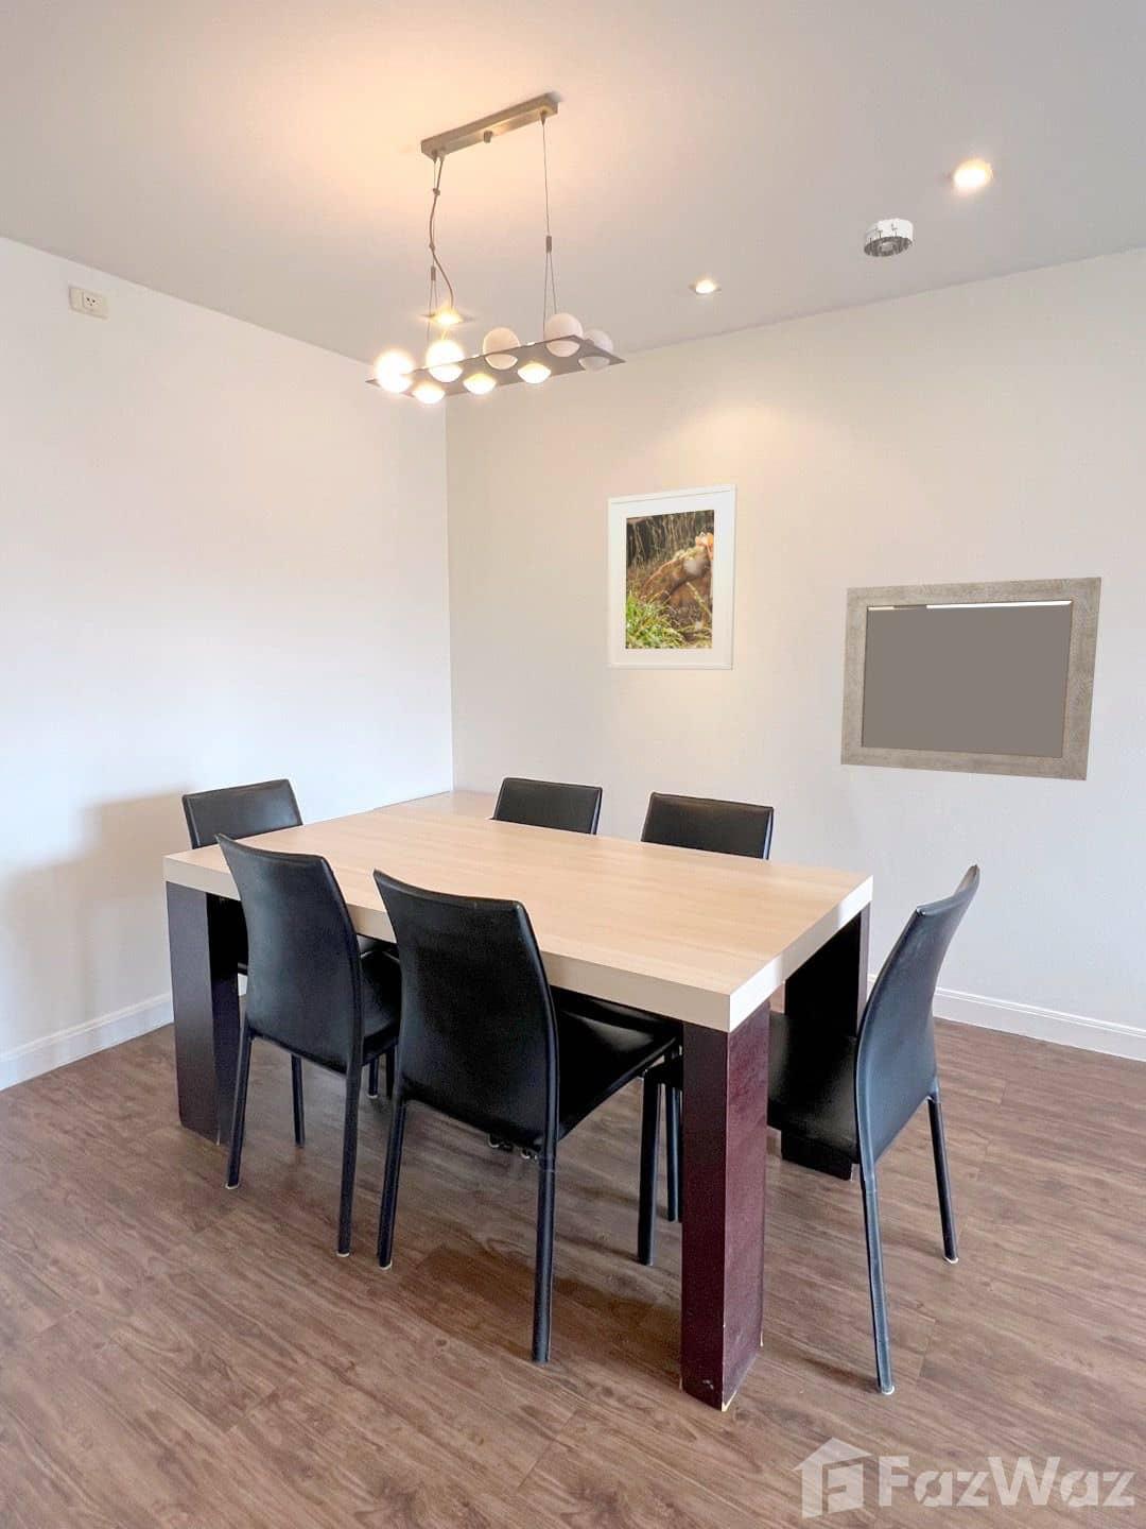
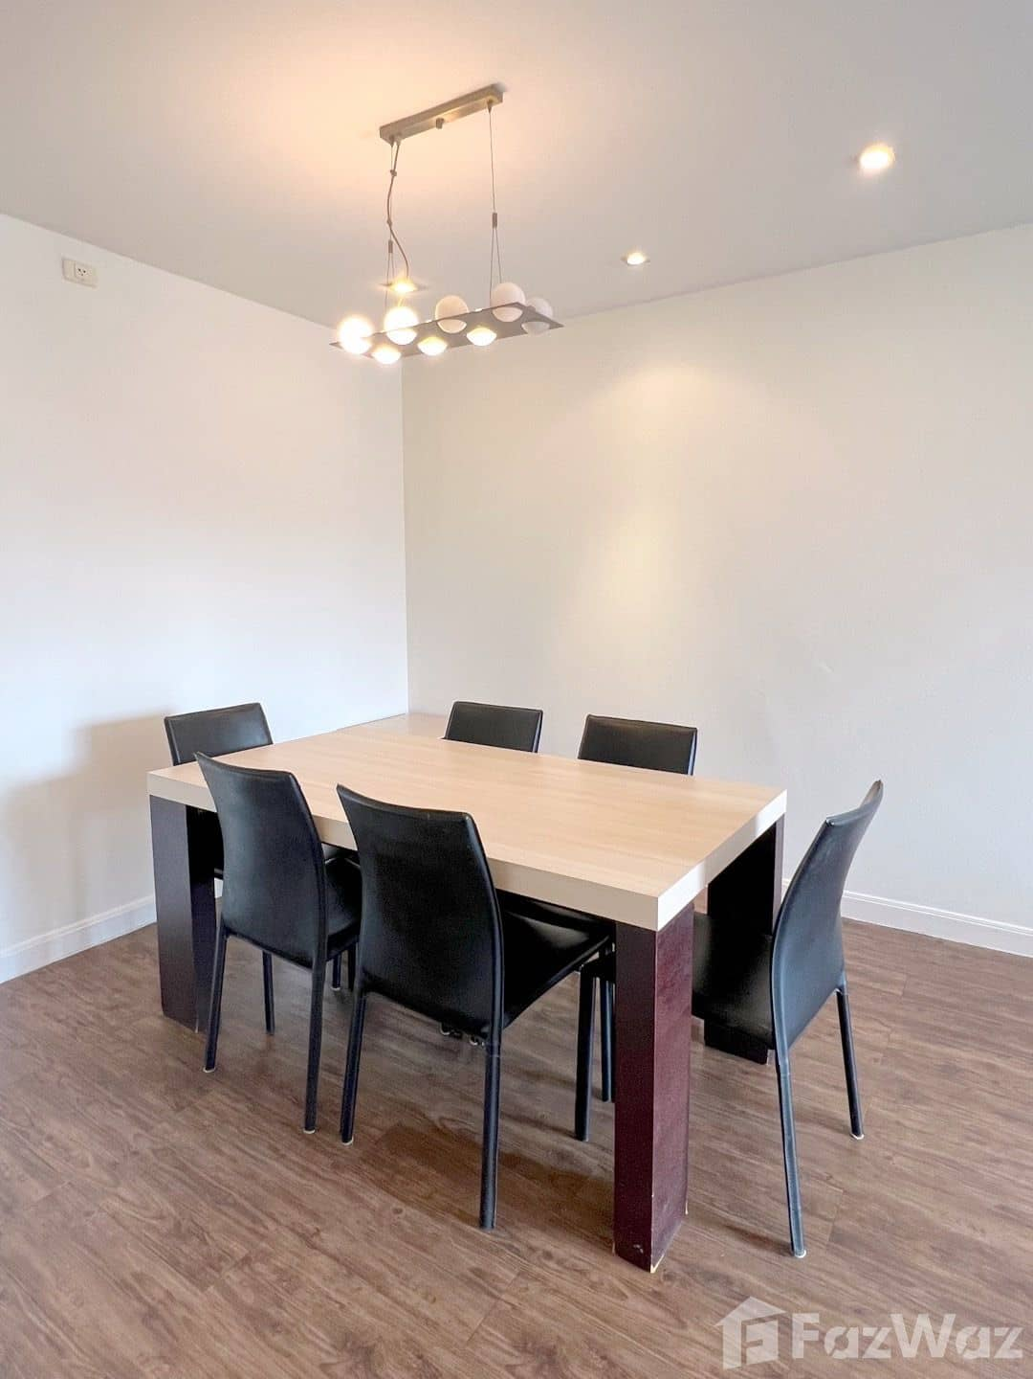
- smoke detector [863,217,914,258]
- home mirror [839,575,1103,781]
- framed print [607,483,739,671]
